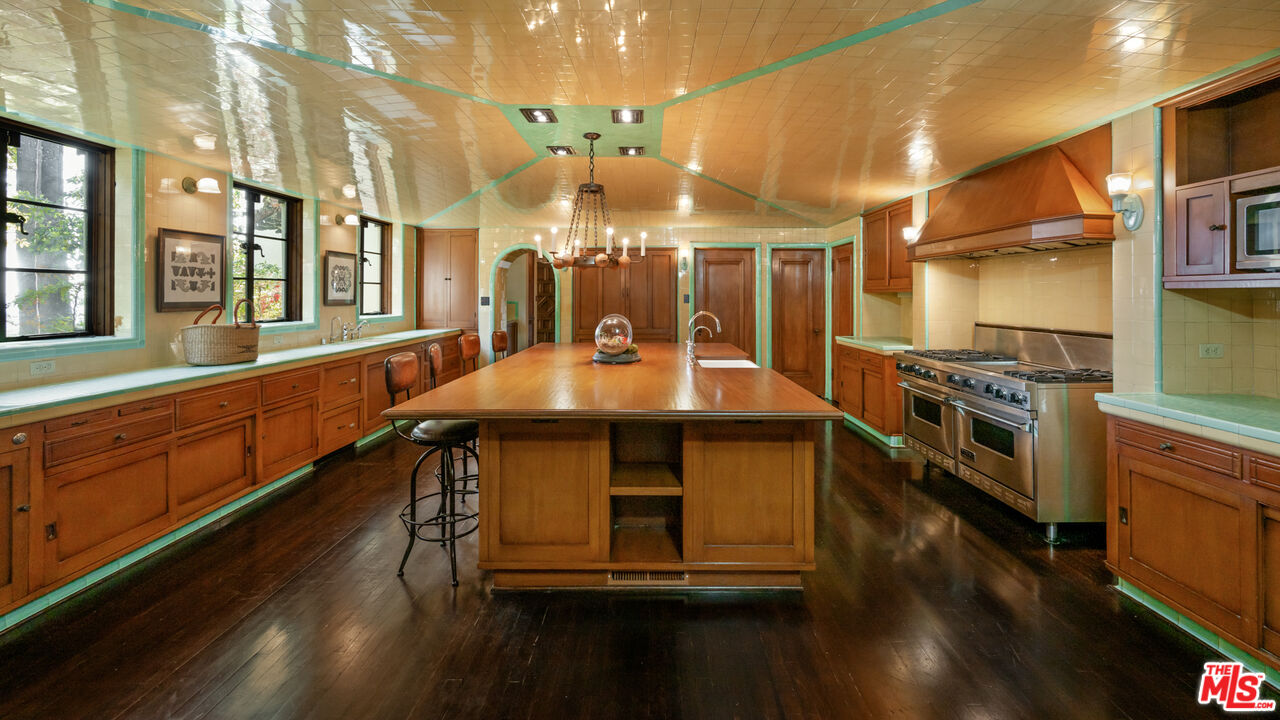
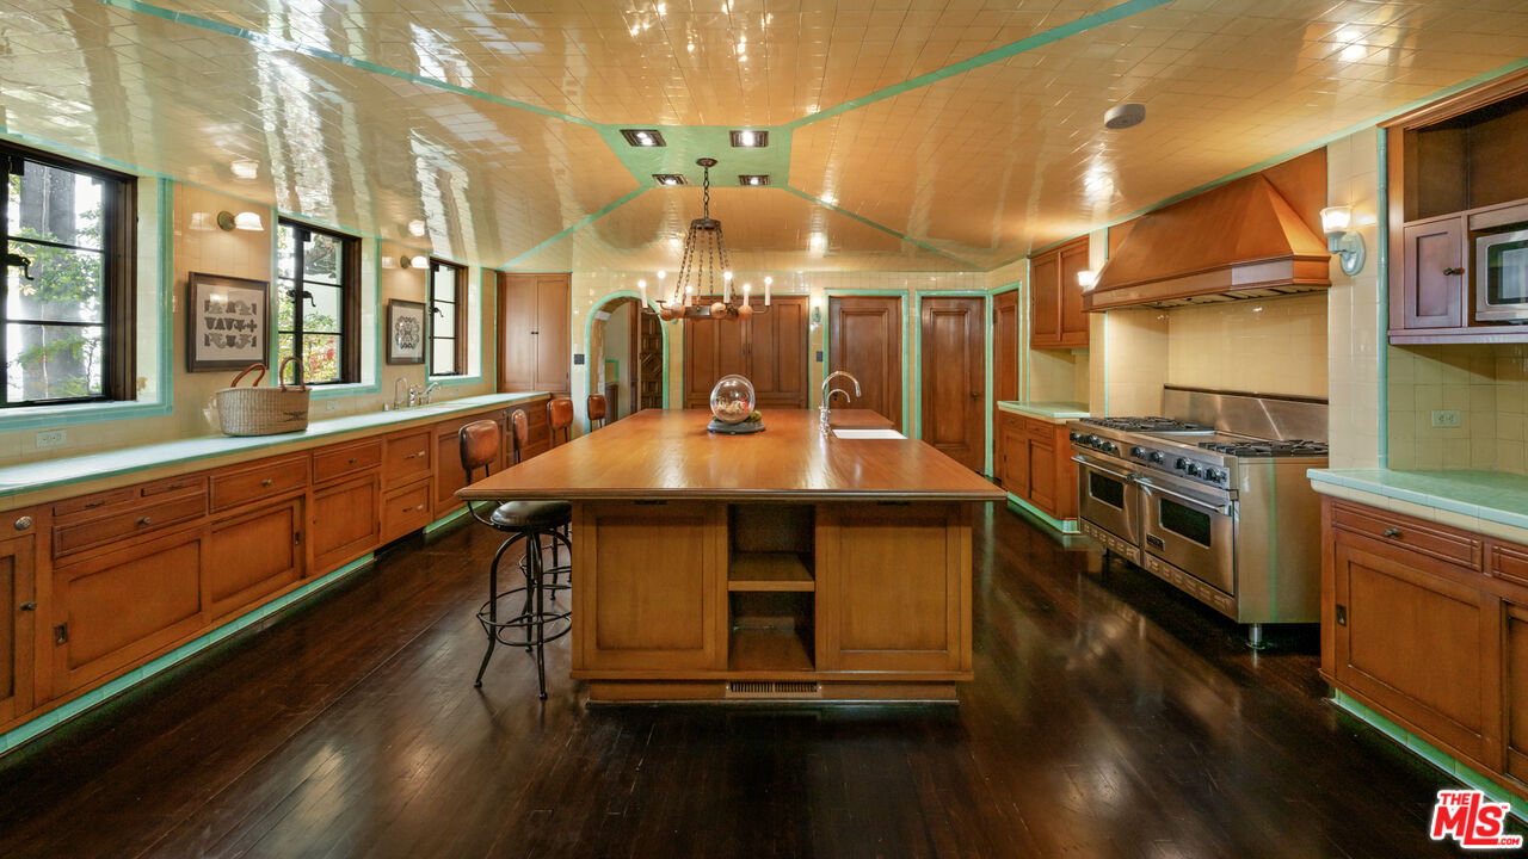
+ smoke detector [1103,103,1147,130]
